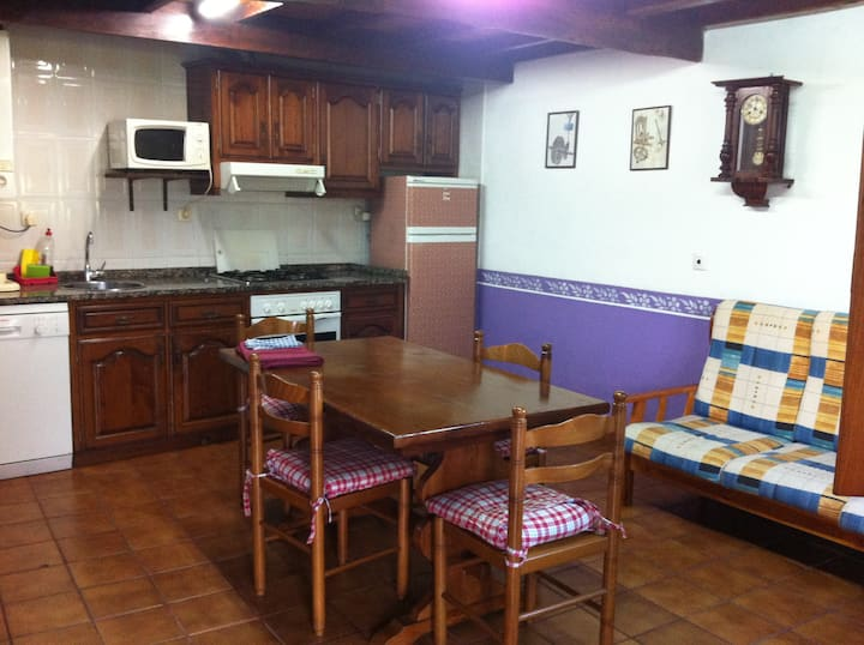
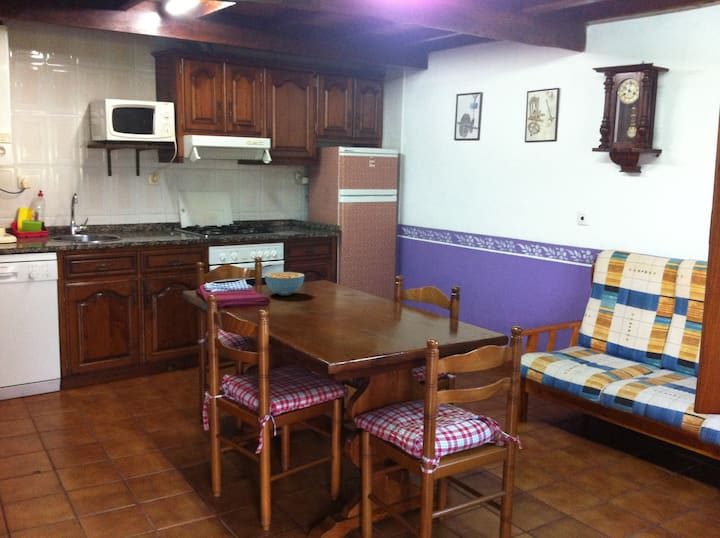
+ cereal bowl [264,271,305,296]
